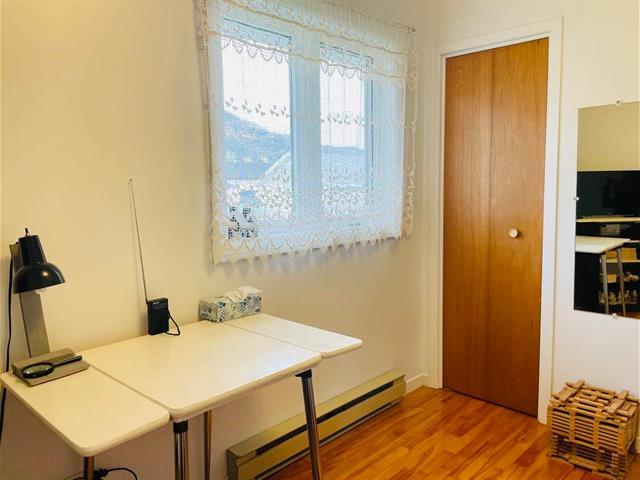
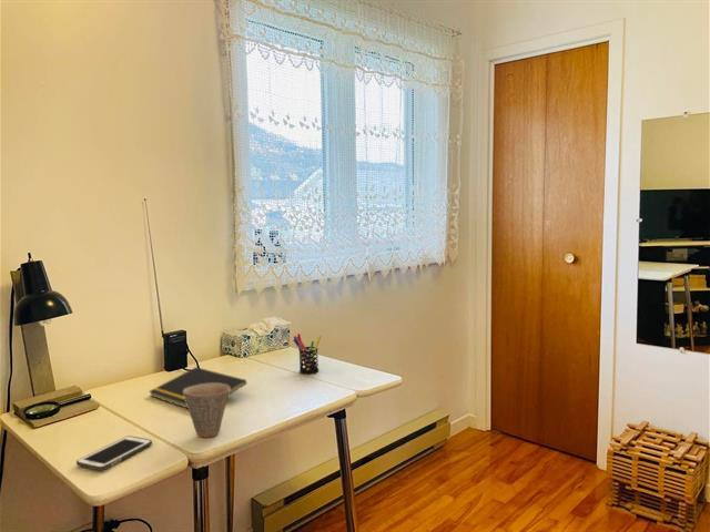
+ notepad [148,366,247,410]
+ cup [183,383,230,438]
+ cell phone [75,434,153,472]
+ pen holder [293,332,323,375]
